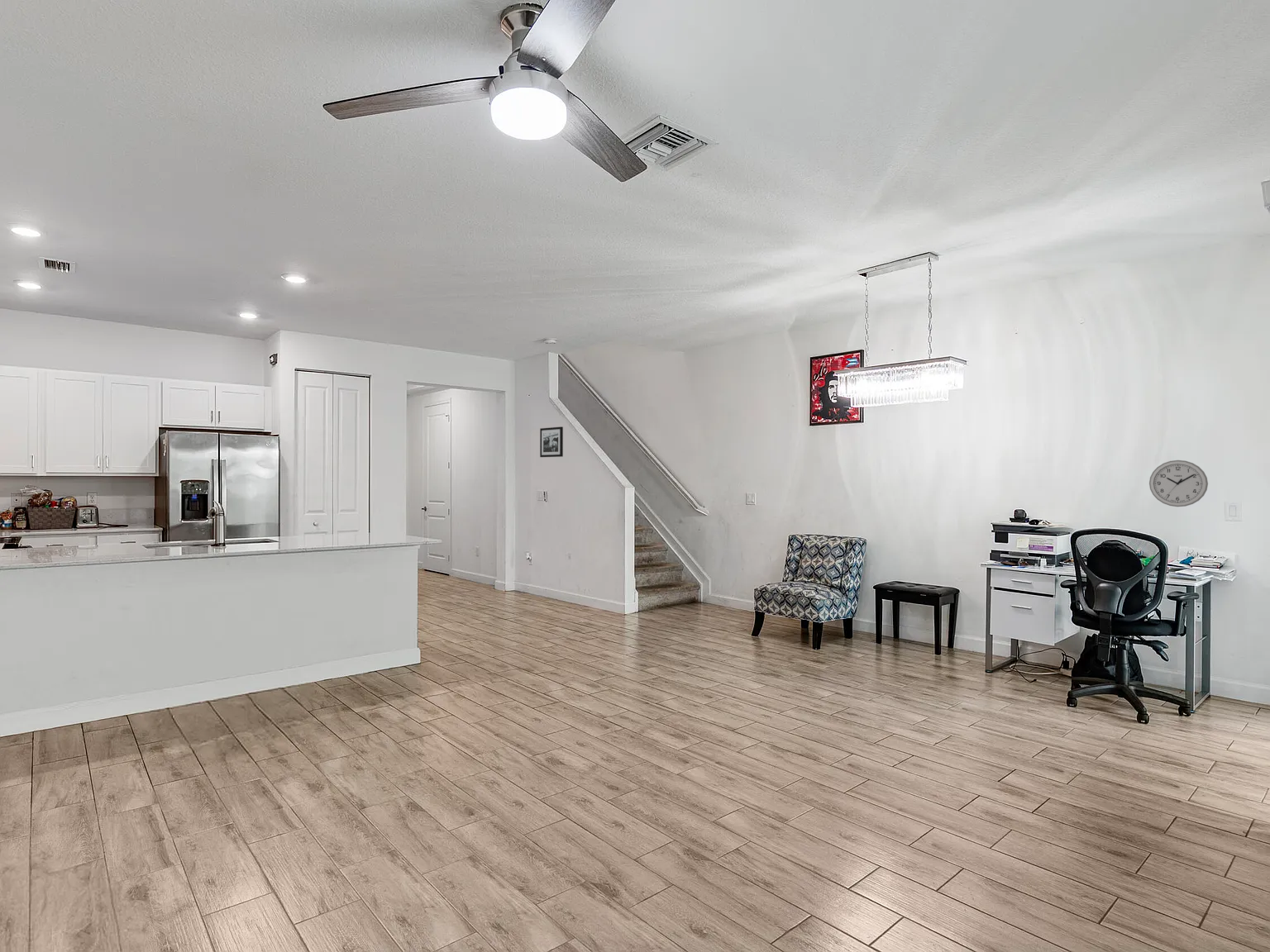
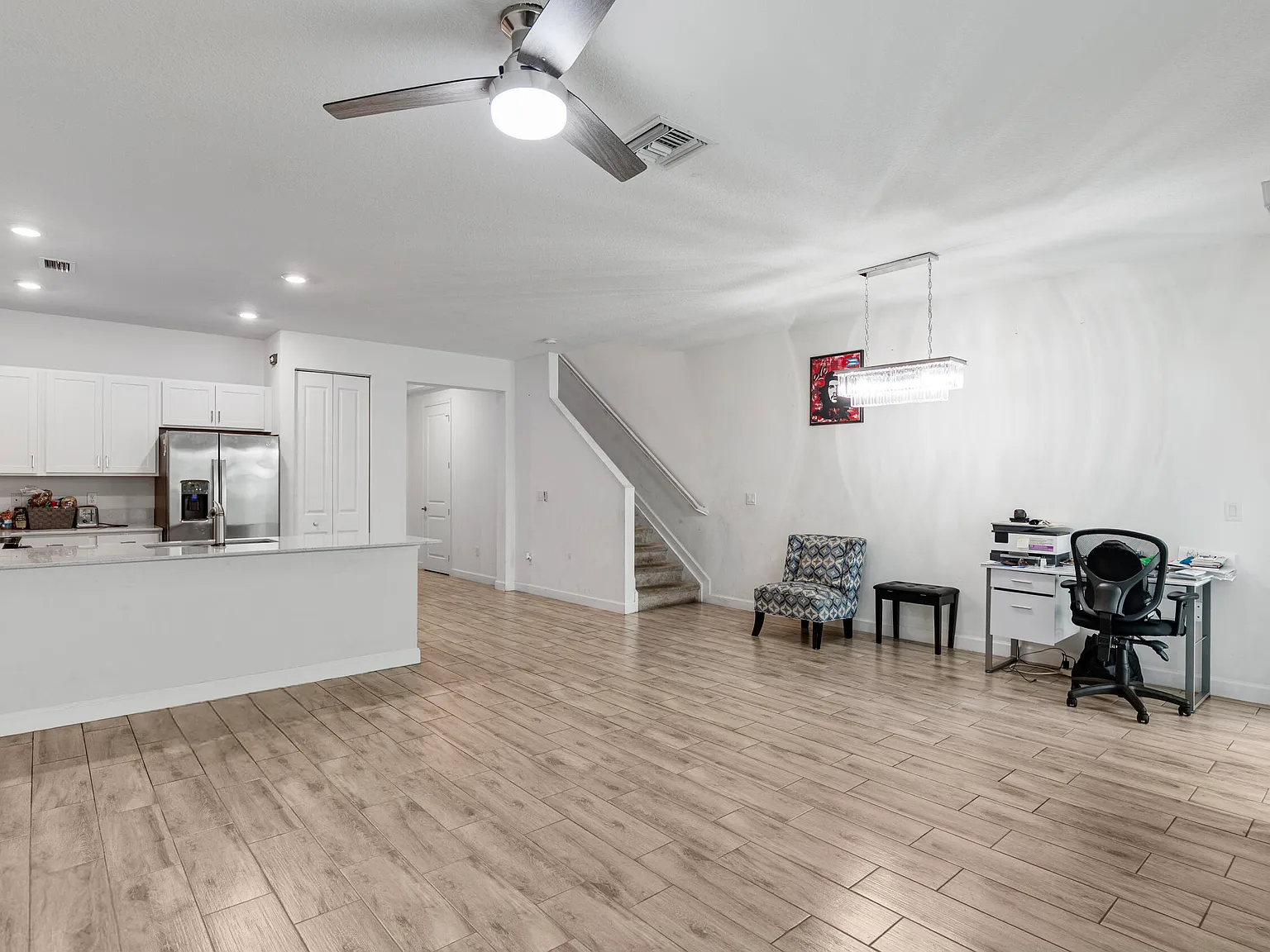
- picture frame [539,426,564,458]
- wall clock [1148,459,1209,507]
